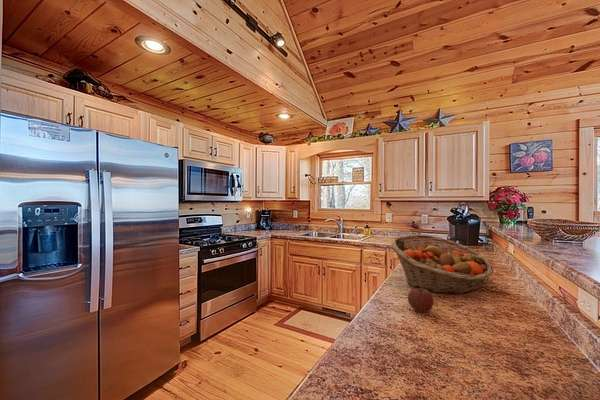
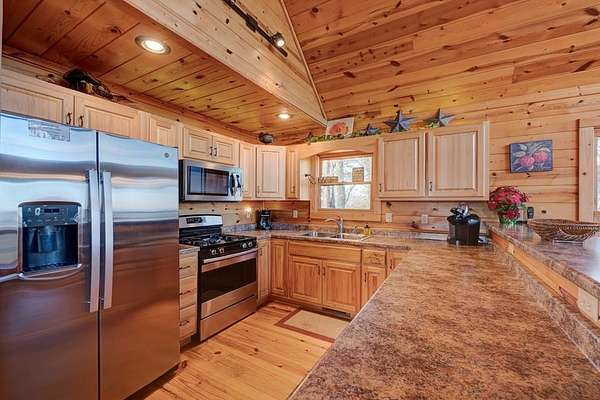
- apple [407,288,435,313]
- fruit basket [390,234,495,295]
